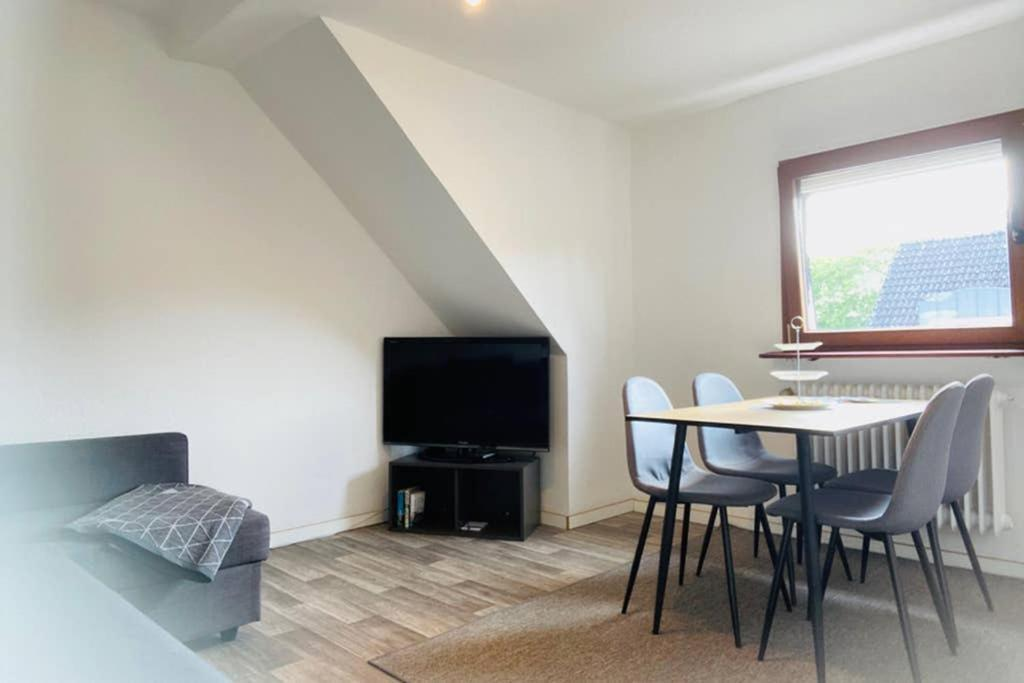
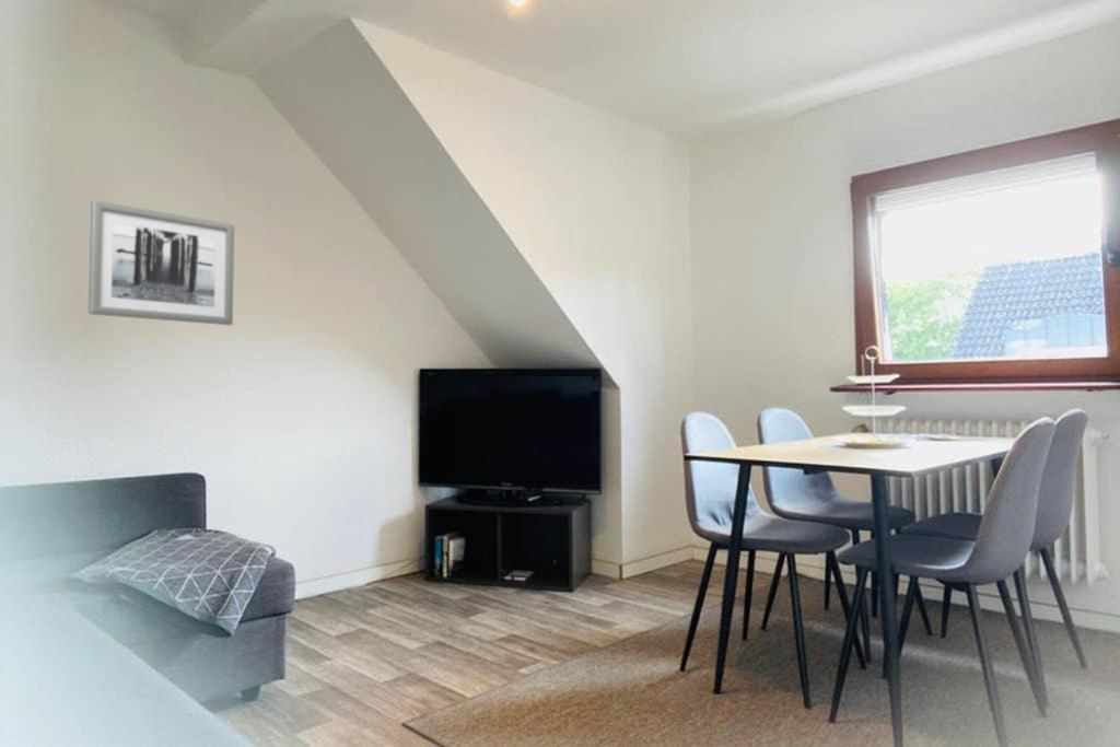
+ wall art [88,199,235,326]
